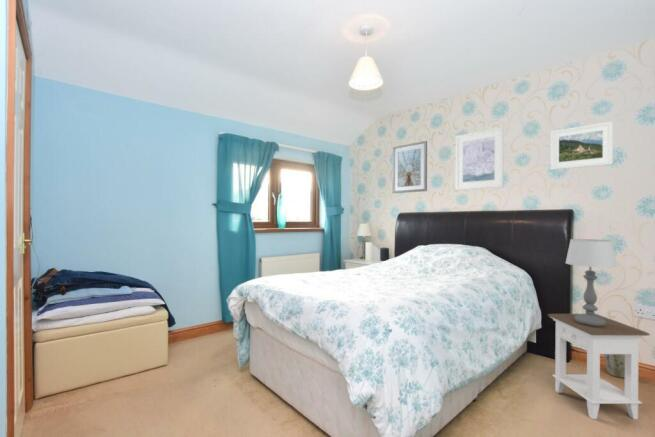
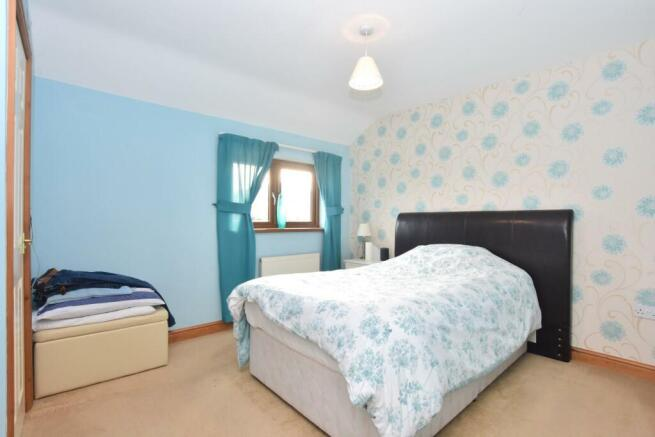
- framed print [455,126,505,191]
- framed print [550,120,614,171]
- picture frame [391,140,428,194]
- plant pot [603,354,625,379]
- table lamp [564,238,618,327]
- nightstand [547,313,651,420]
